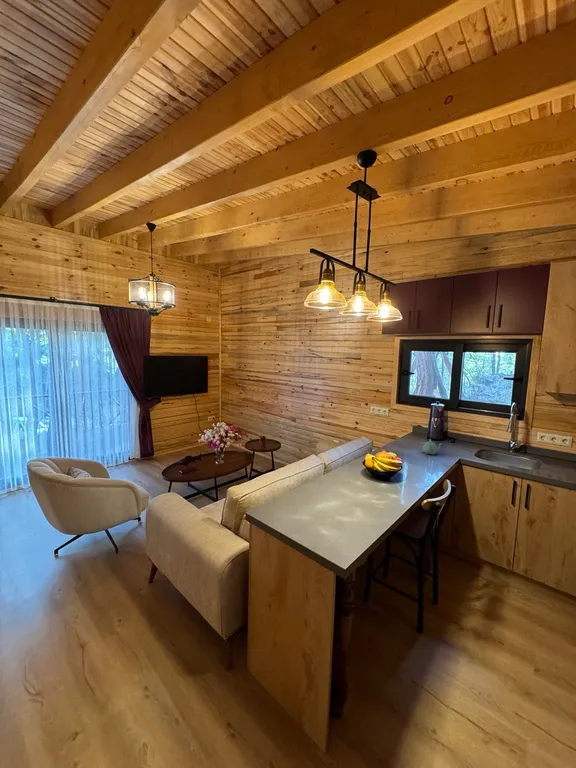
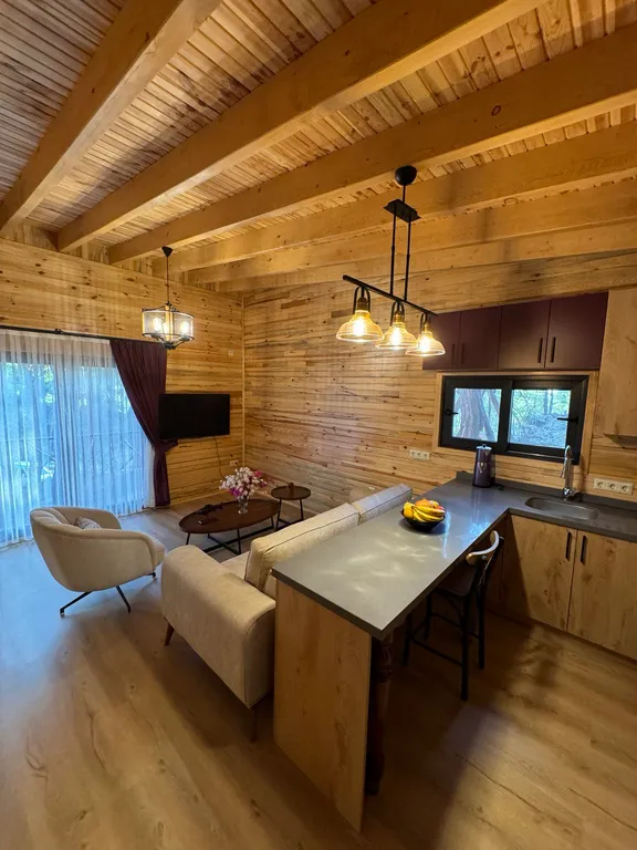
- teapot [419,438,443,456]
